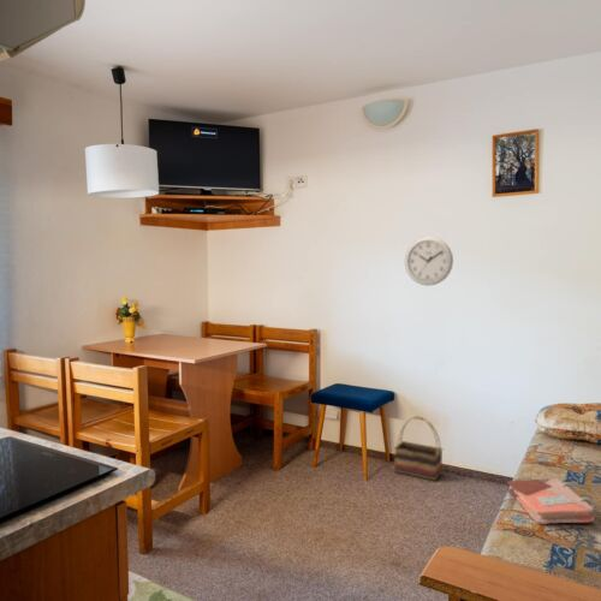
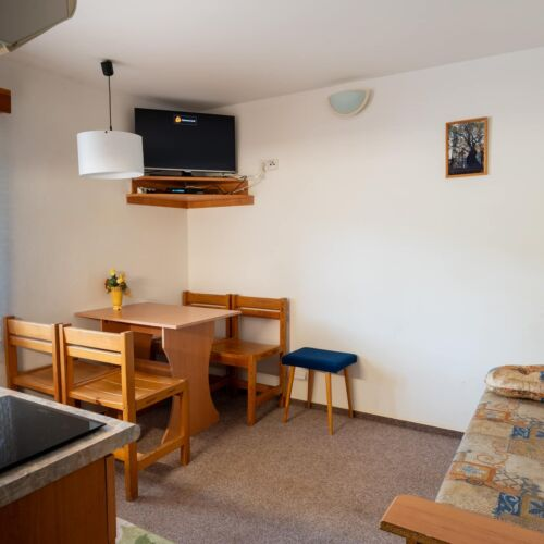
- phonebook [506,477,596,525]
- basket [393,415,444,482]
- wall clock [404,236,454,287]
